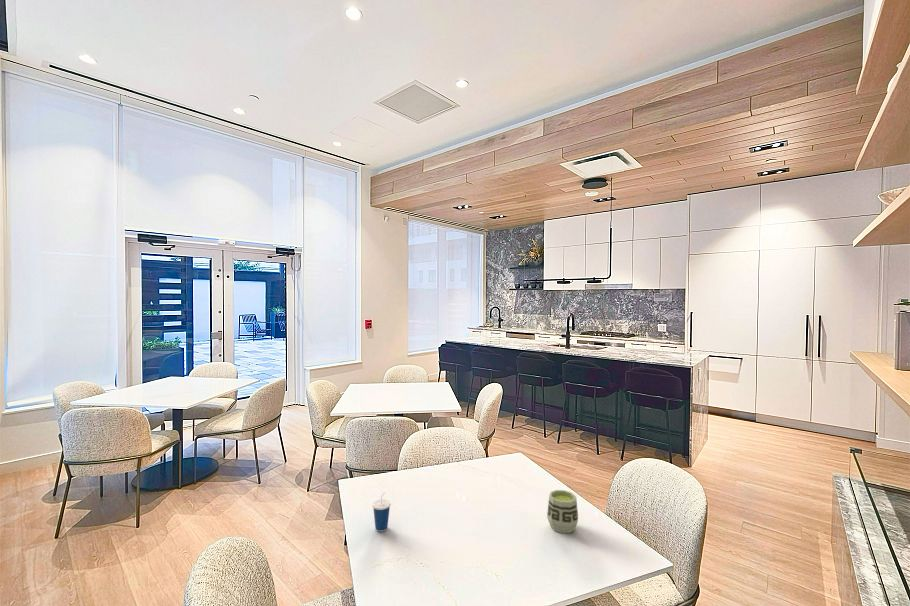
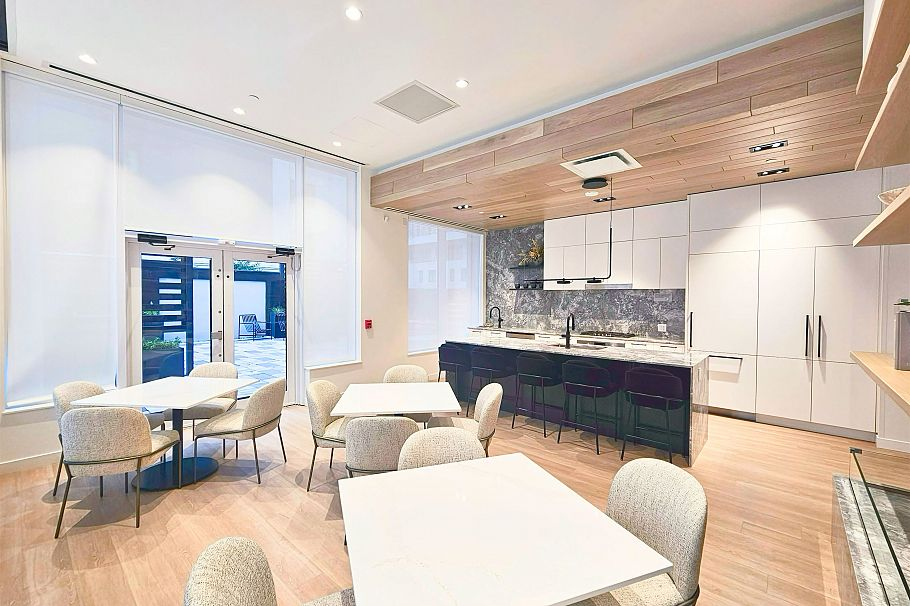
- cup [546,489,579,534]
- cup [371,492,392,532]
